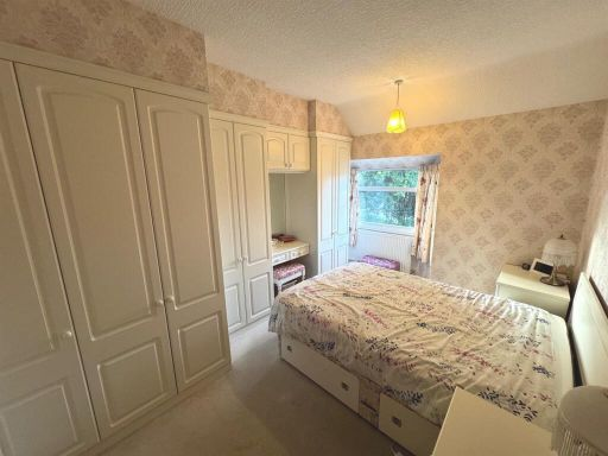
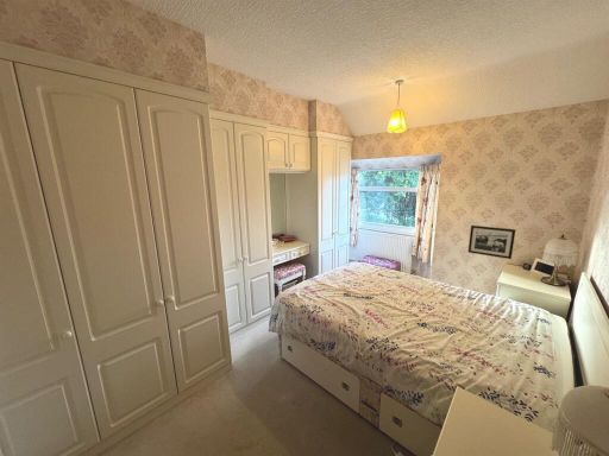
+ picture frame [467,224,516,260]
